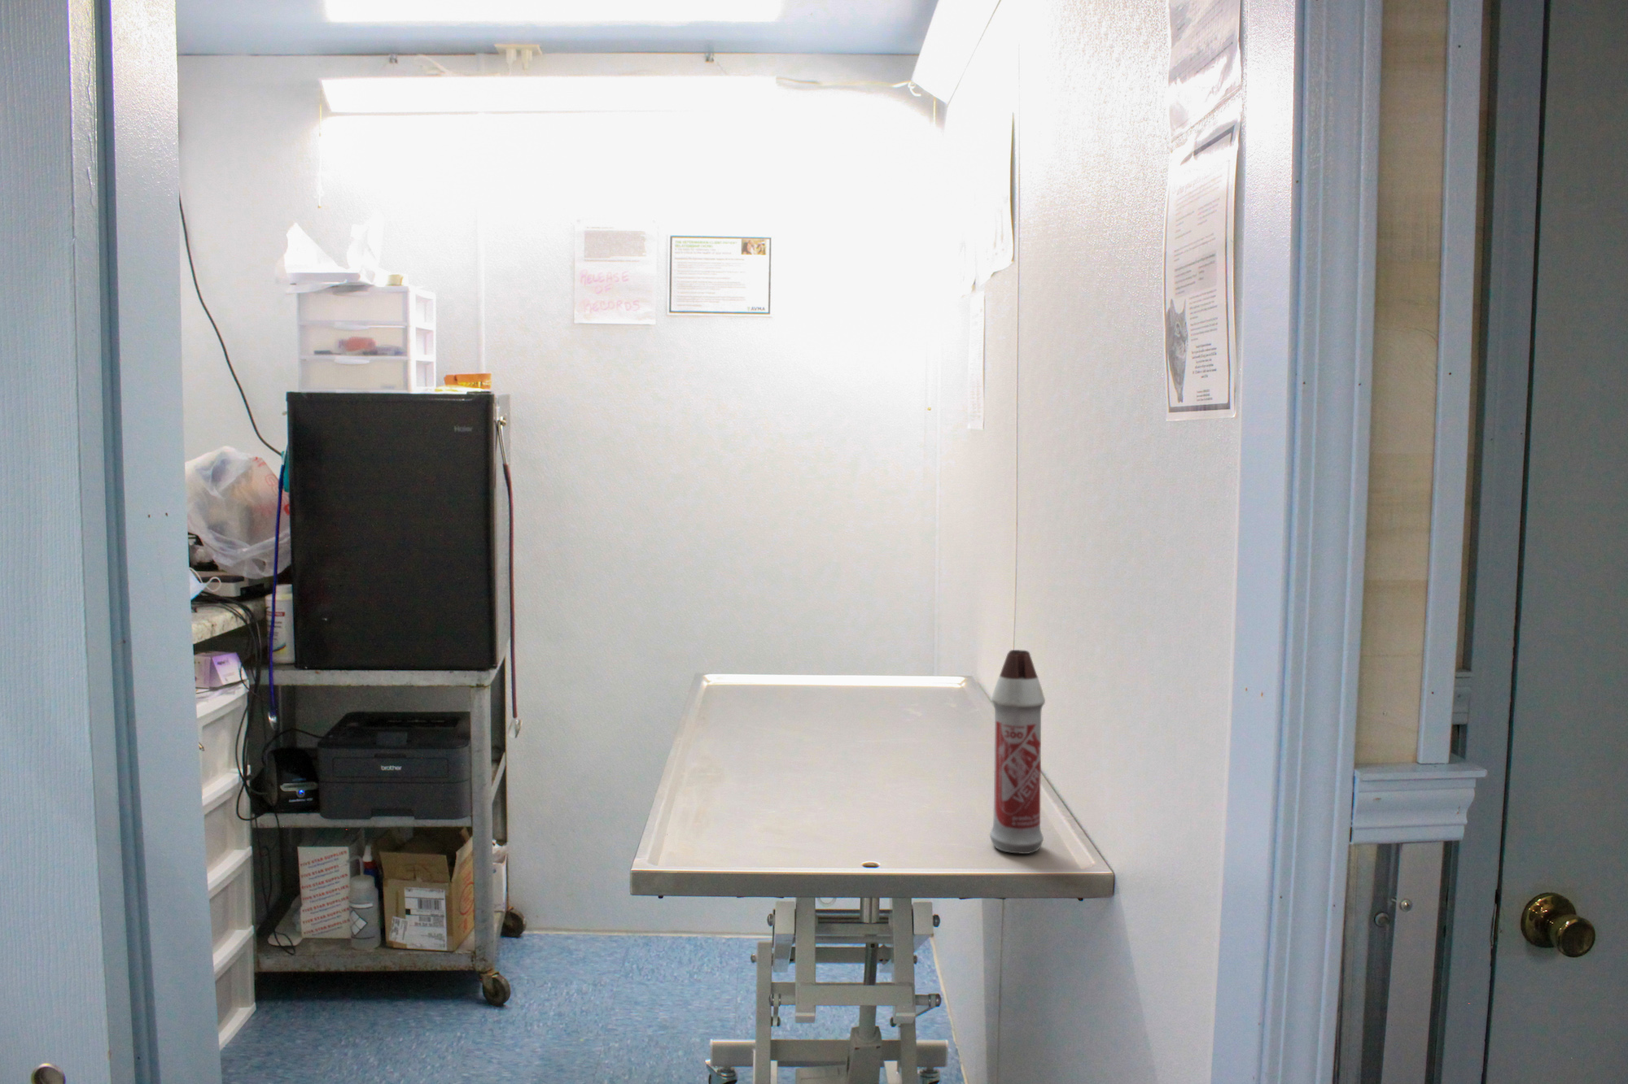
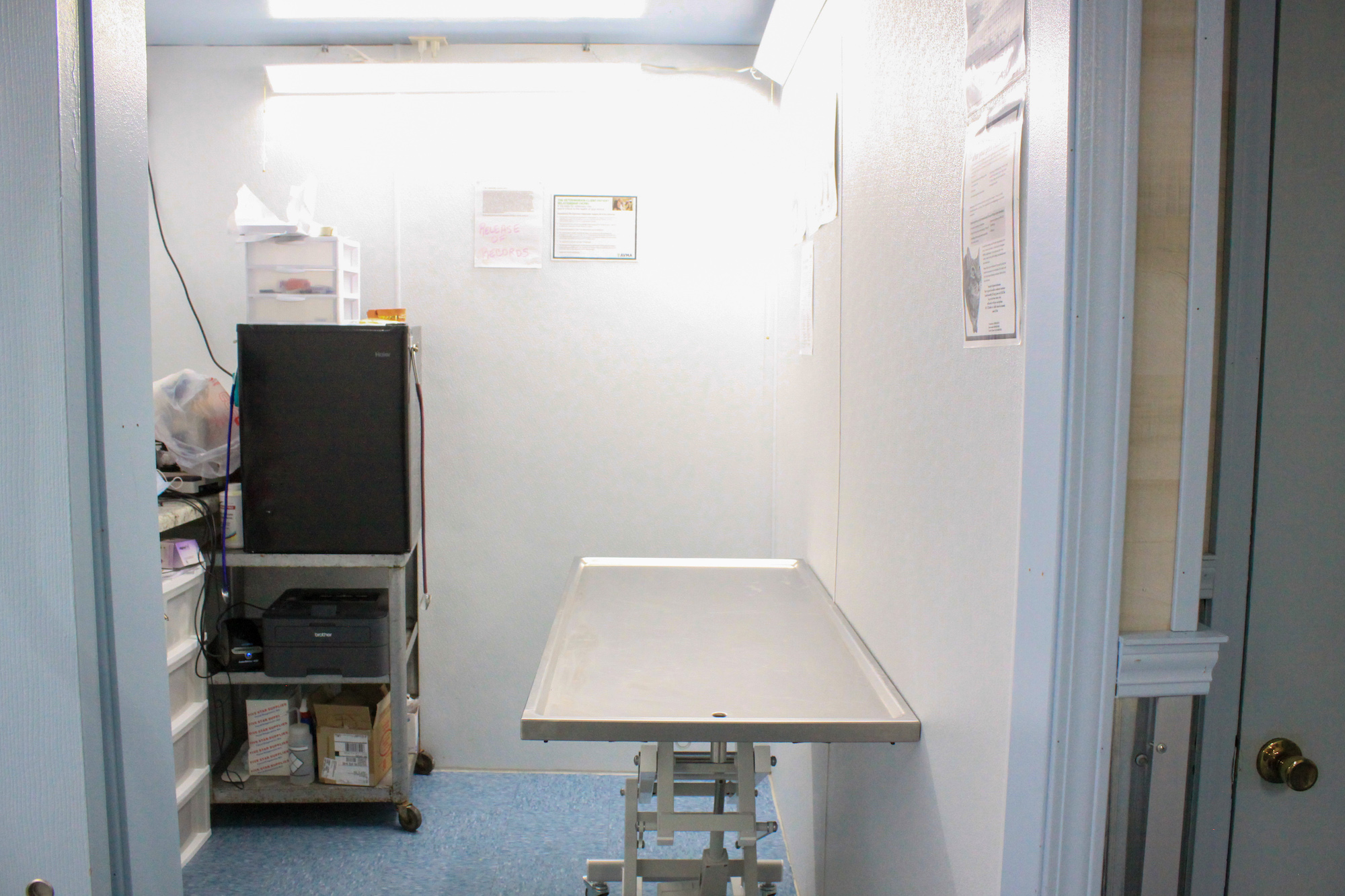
- spray bottle [989,648,1046,854]
